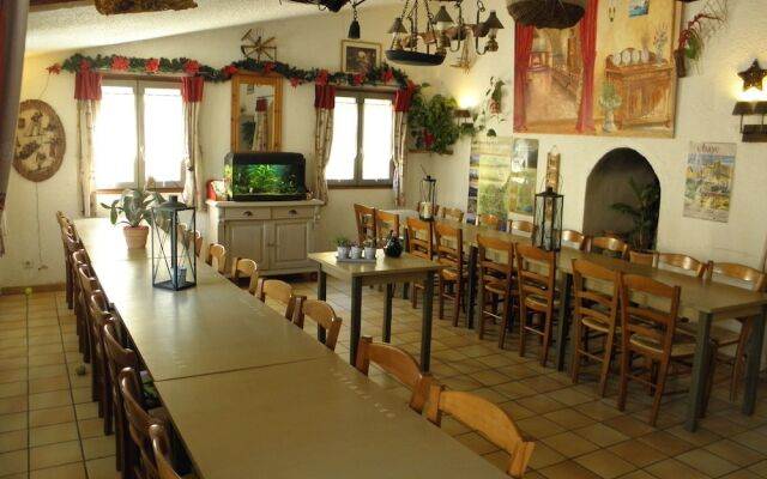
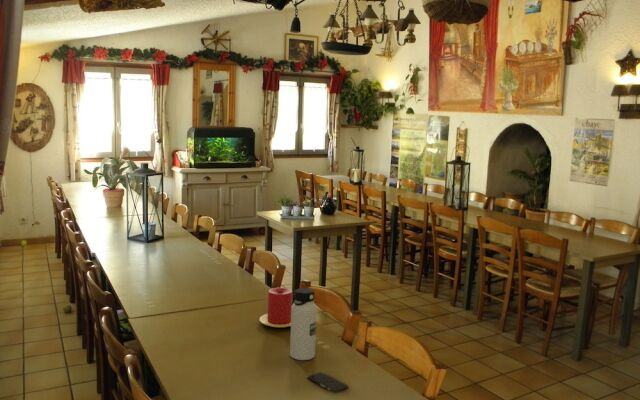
+ candle [258,287,293,328]
+ water bottle [289,287,318,361]
+ smartphone [306,371,350,394]
